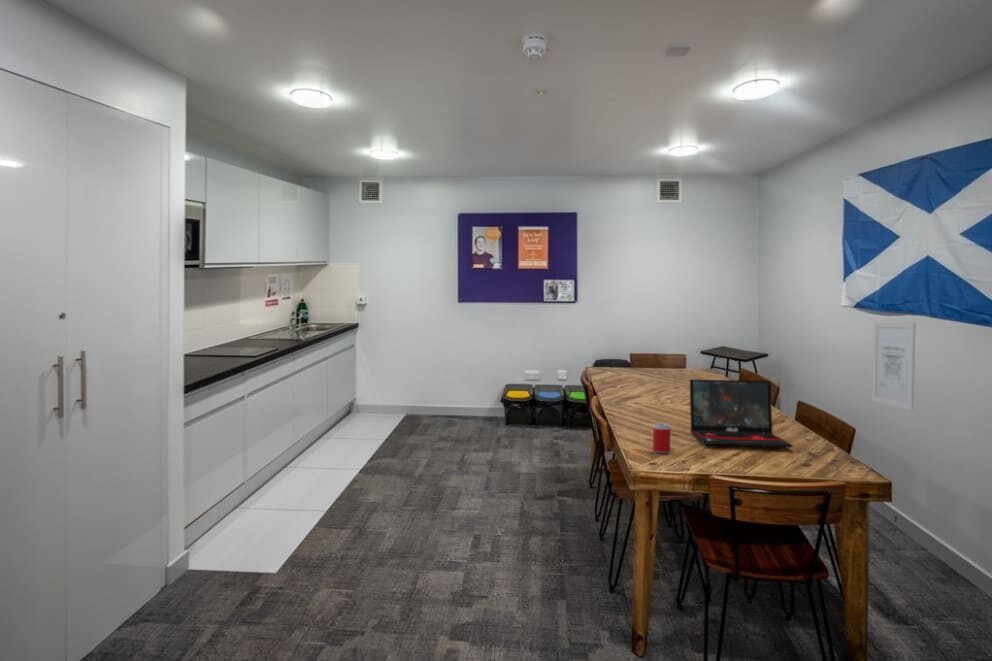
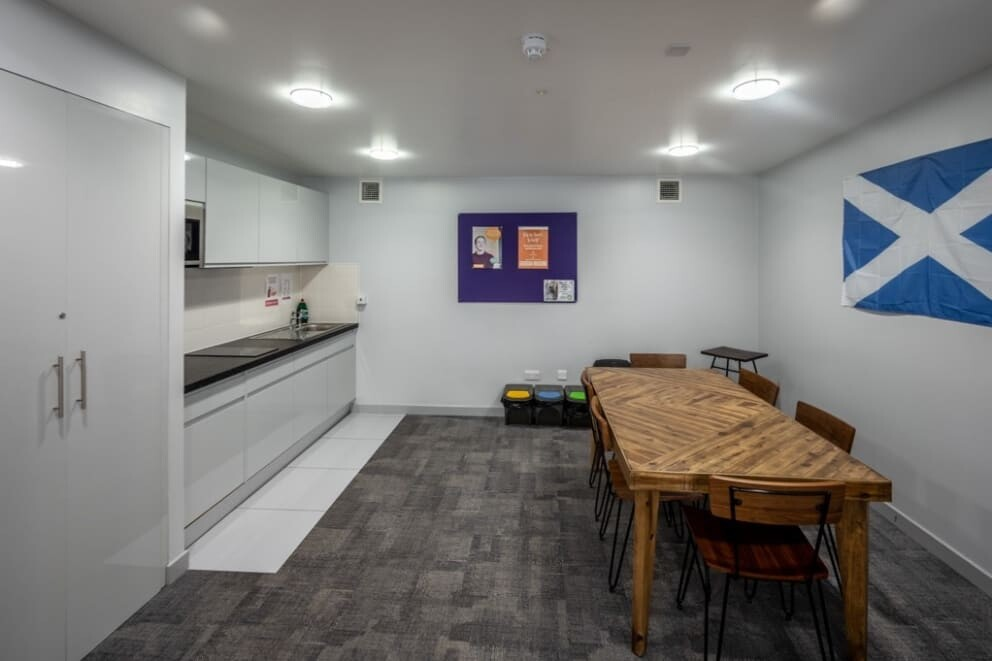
- wall art [871,322,917,411]
- beverage can [652,422,672,454]
- laptop [689,378,794,448]
